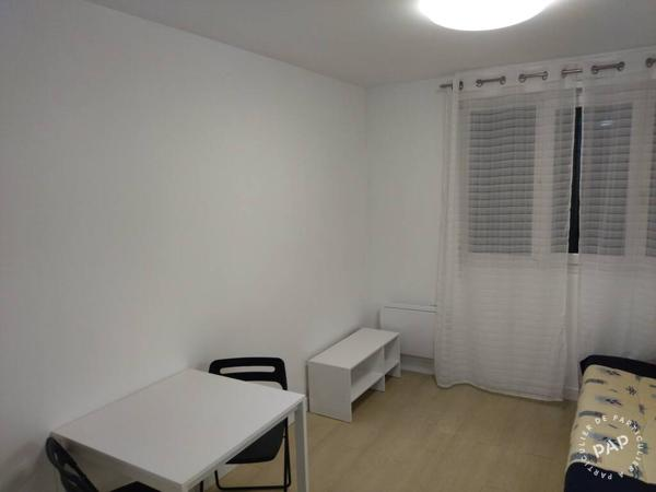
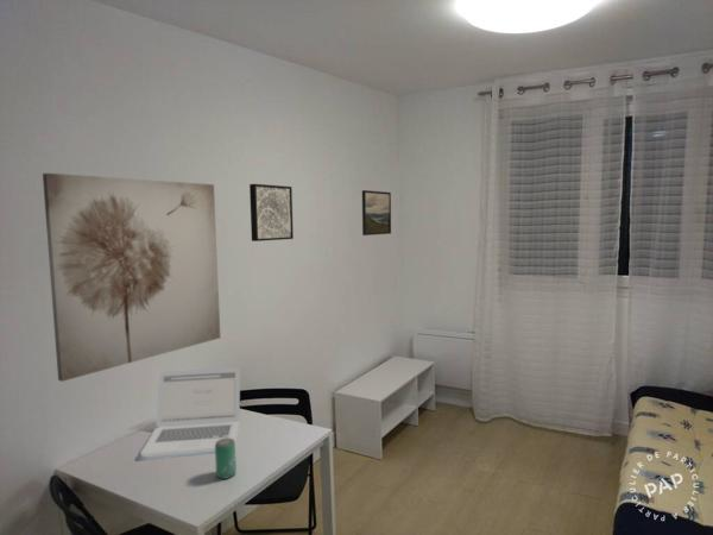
+ laptop [139,366,241,458]
+ wall art [248,183,295,243]
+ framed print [361,189,392,237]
+ beverage can [214,438,238,480]
+ wall art [42,172,221,383]
